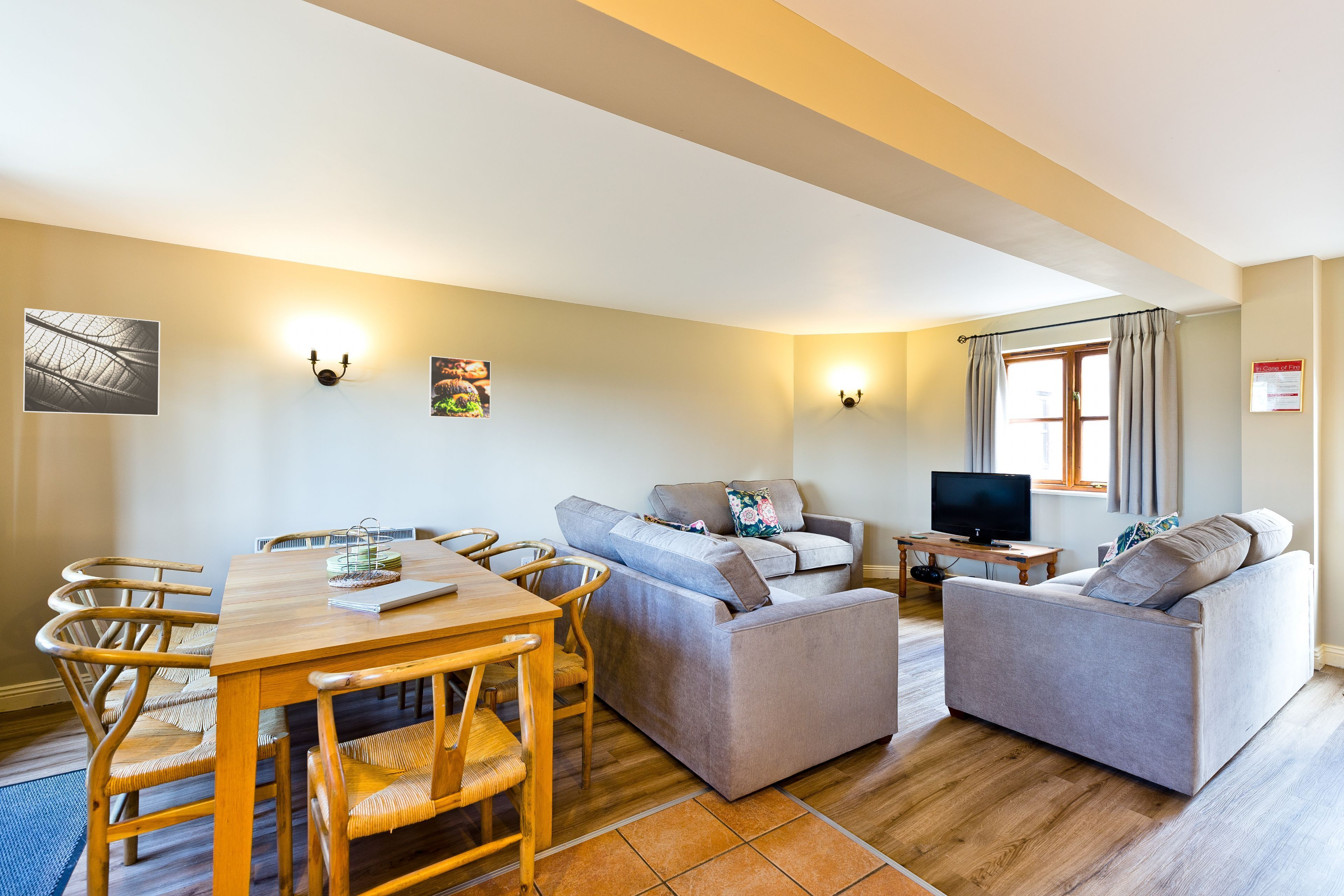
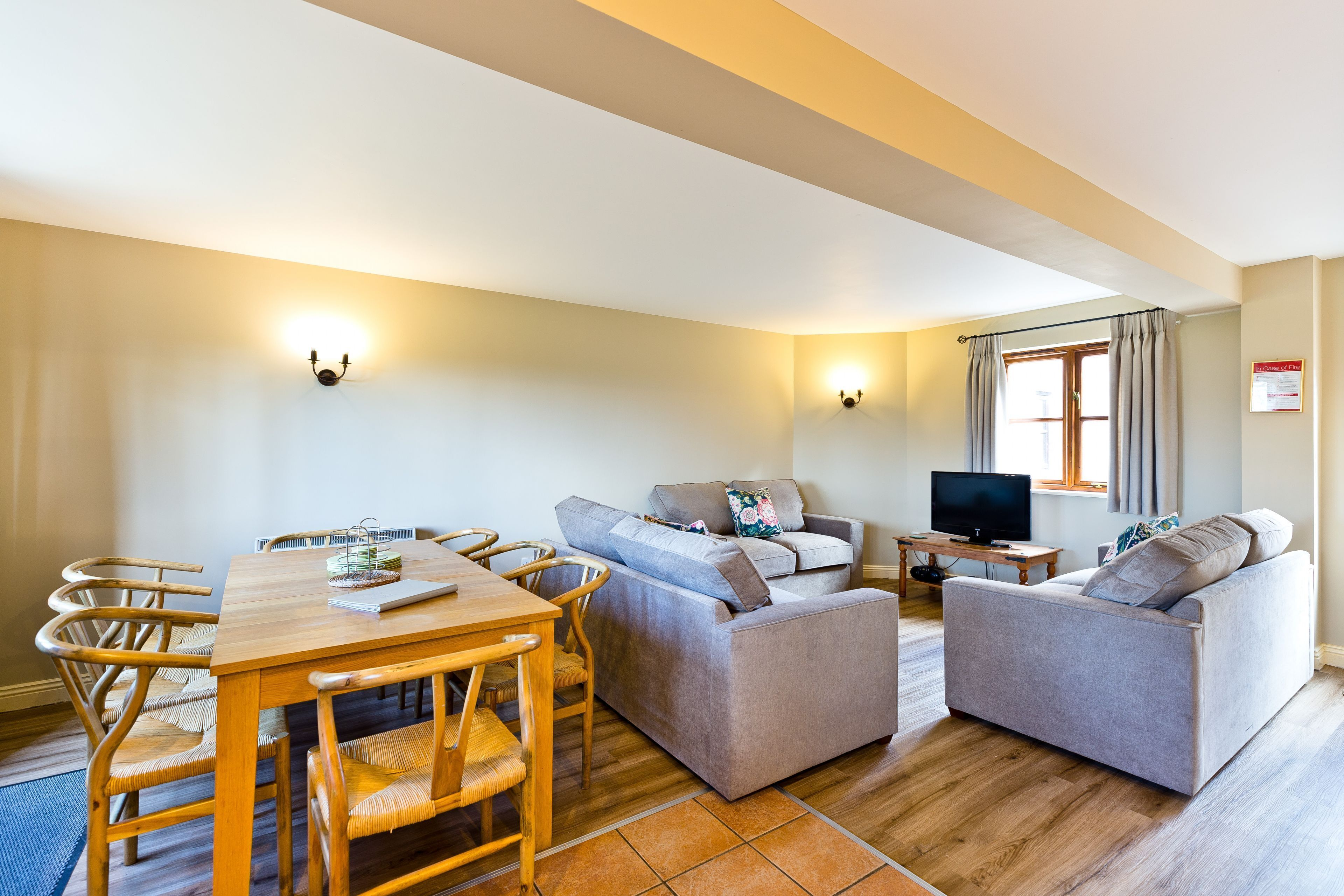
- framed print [23,308,161,416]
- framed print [429,356,491,419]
